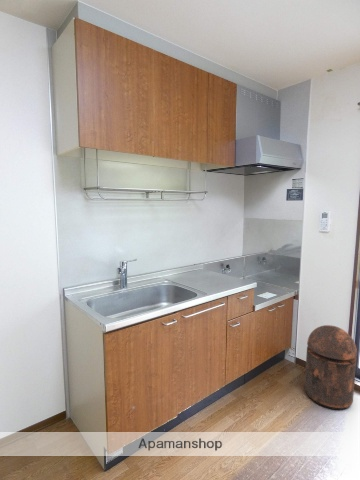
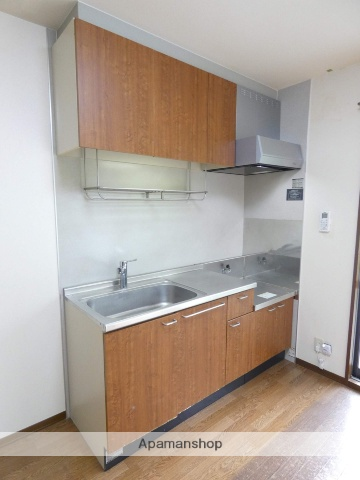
- trash can [304,324,358,411]
